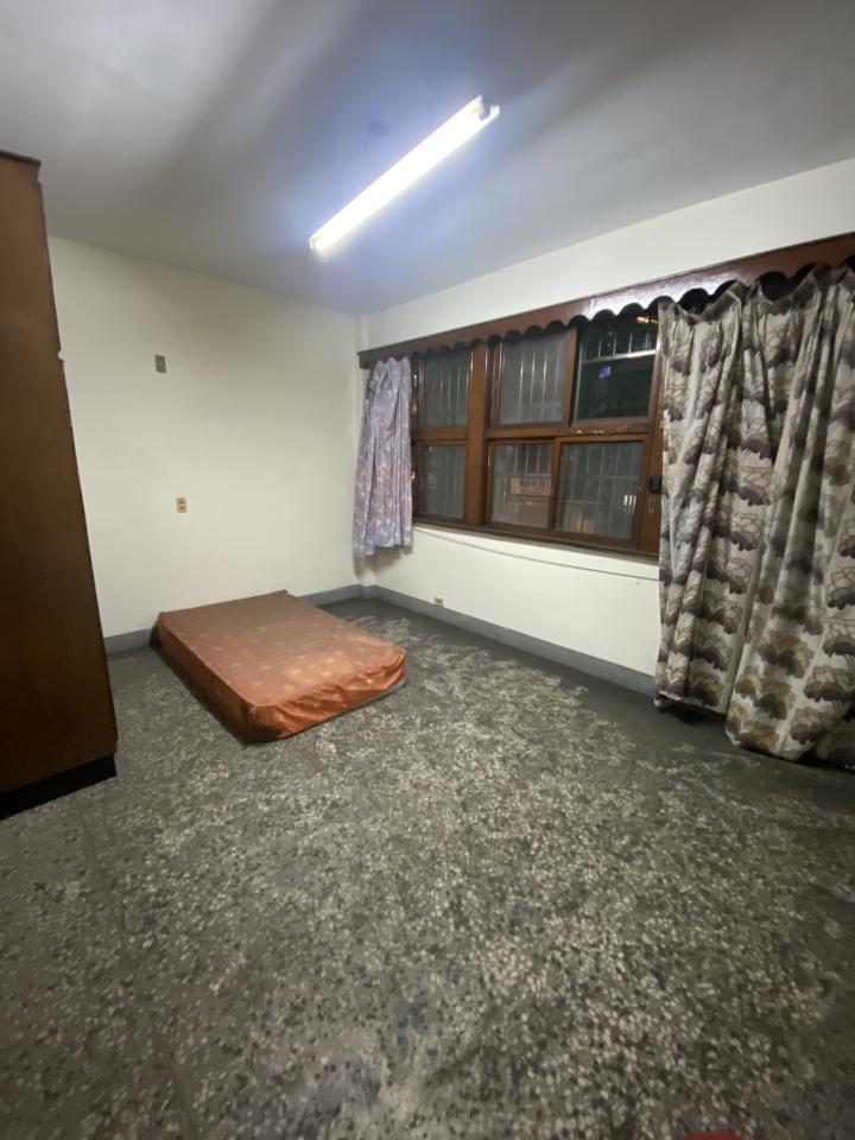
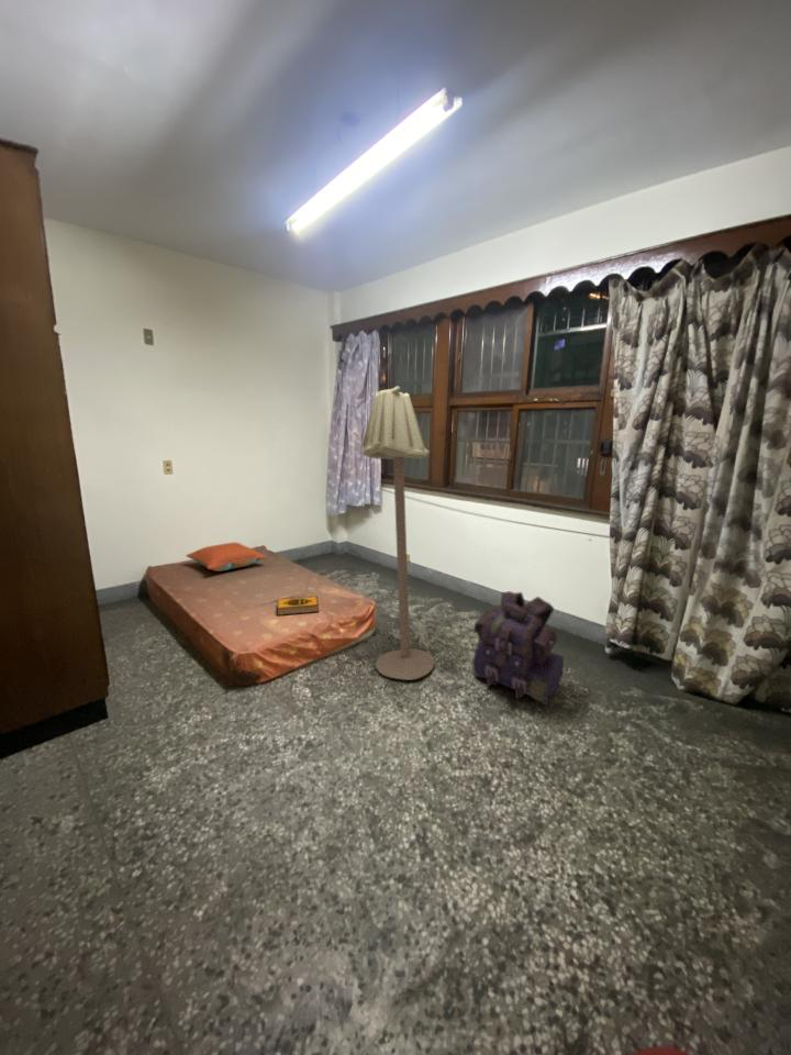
+ backpack [471,590,565,706]
+ floor lamp [361,386,436,681]
+ hardback book [276,595,320,617]
+ pillow [185,542,268,573]
